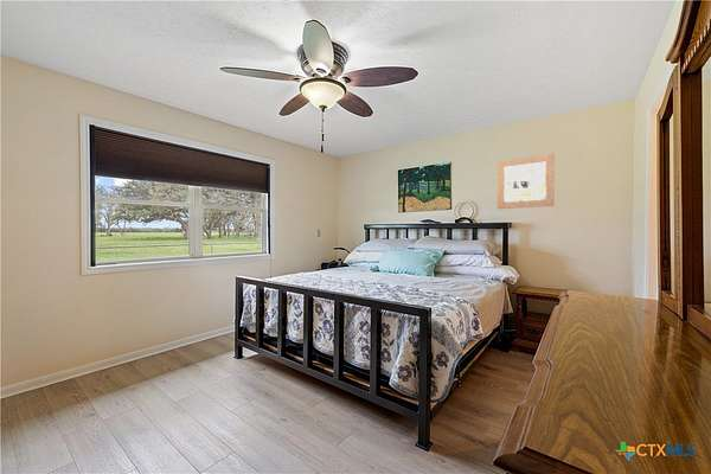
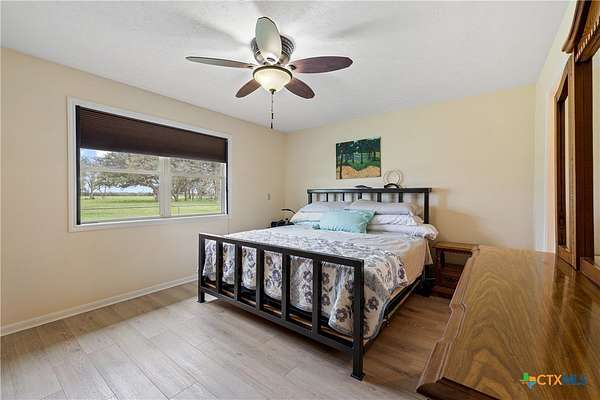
- wall art [497,153,555,210]
